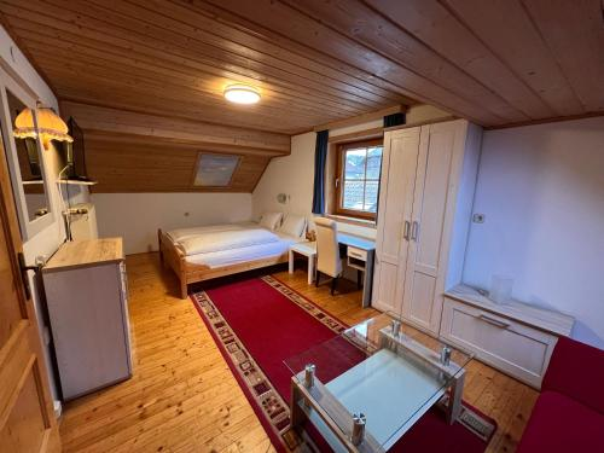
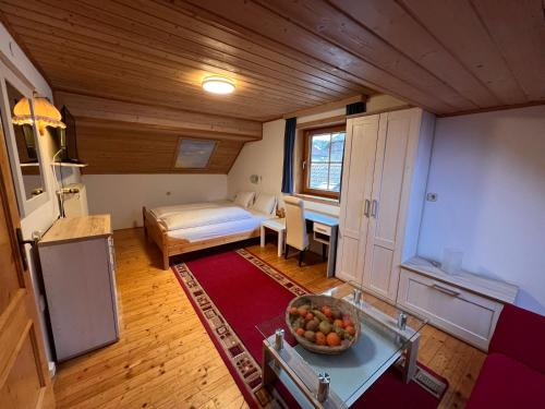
+ fruit basket [284,292,362,356]
